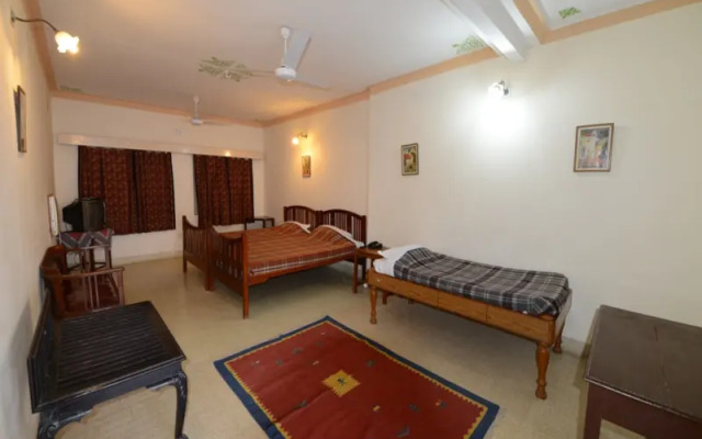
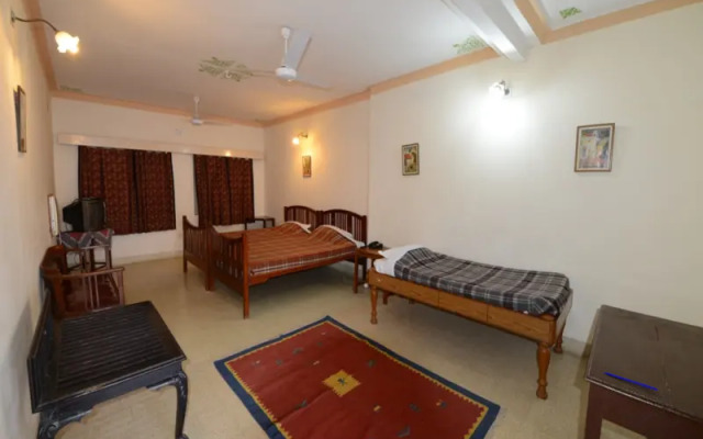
+ pen [603,371,659,392]
